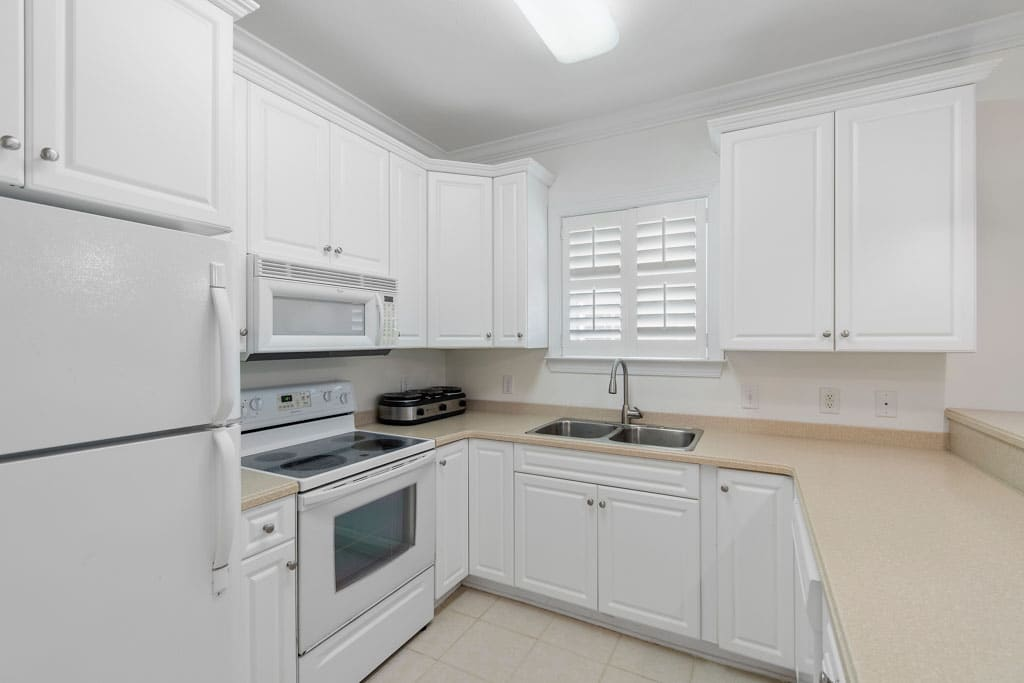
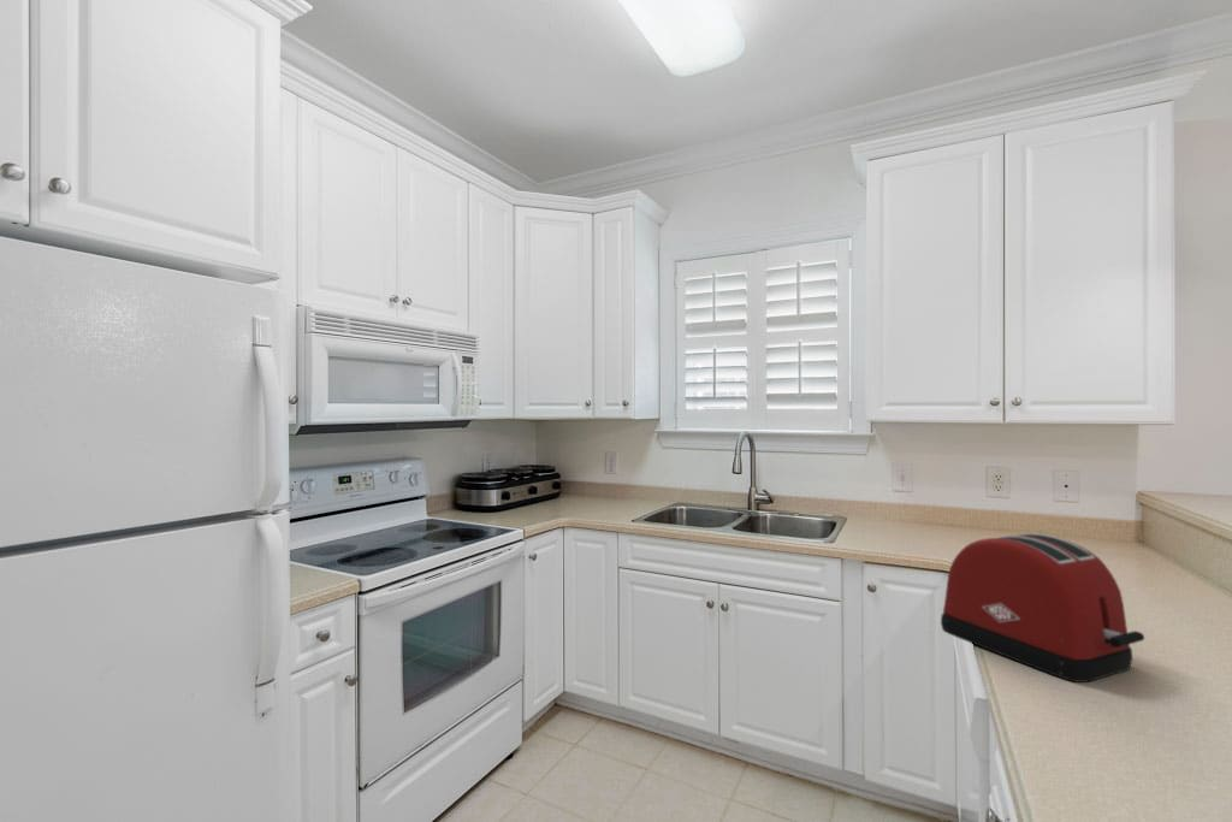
+ toaster [940,532,1145,684]
